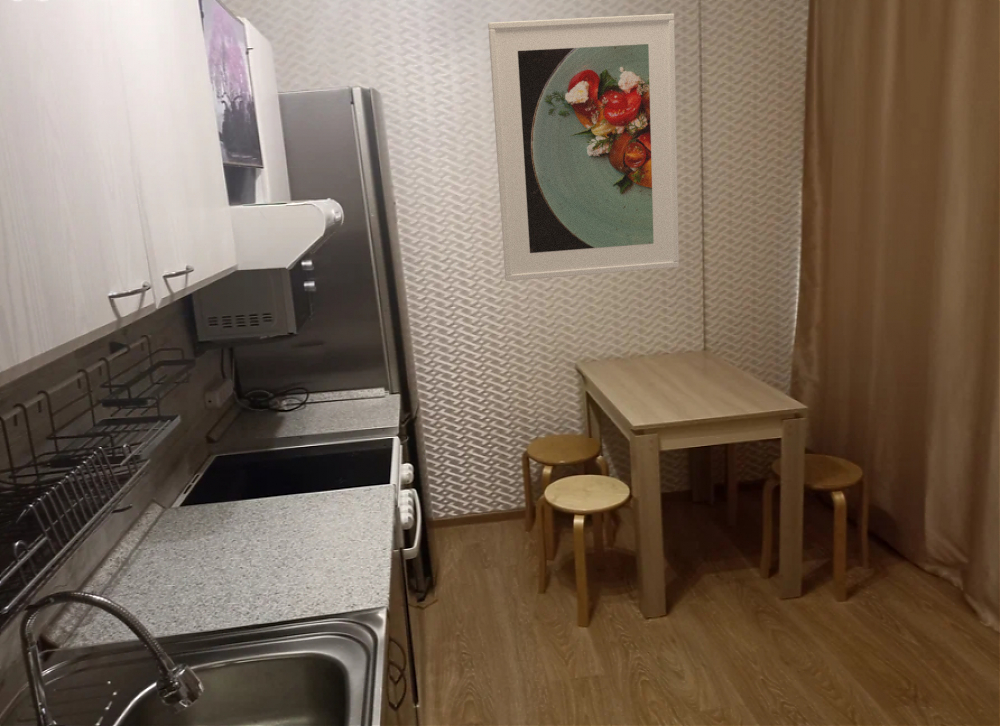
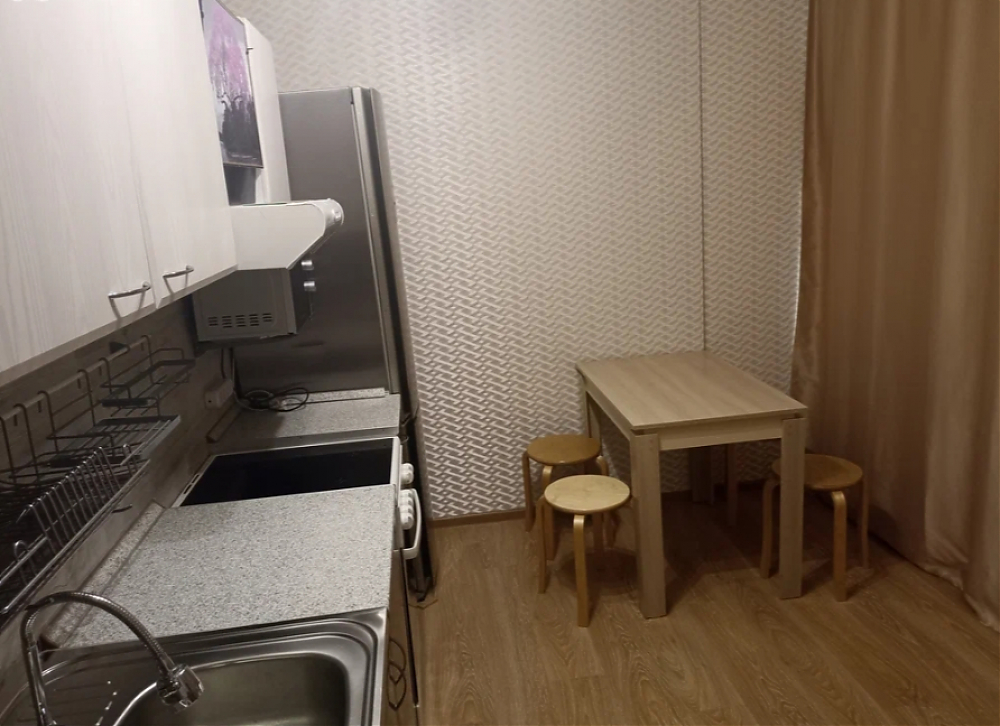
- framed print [487,13,680,282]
